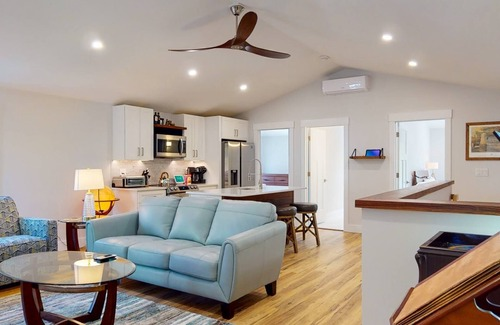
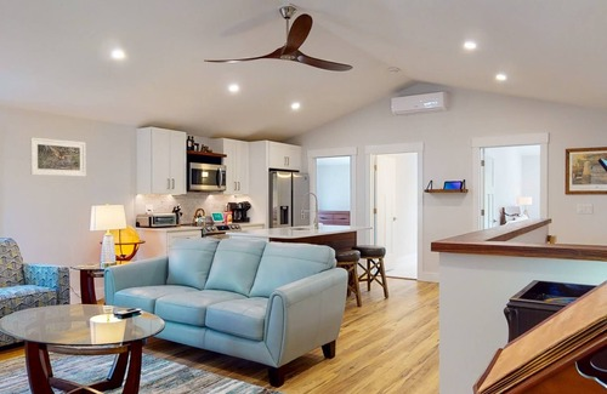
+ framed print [29,137,87,177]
